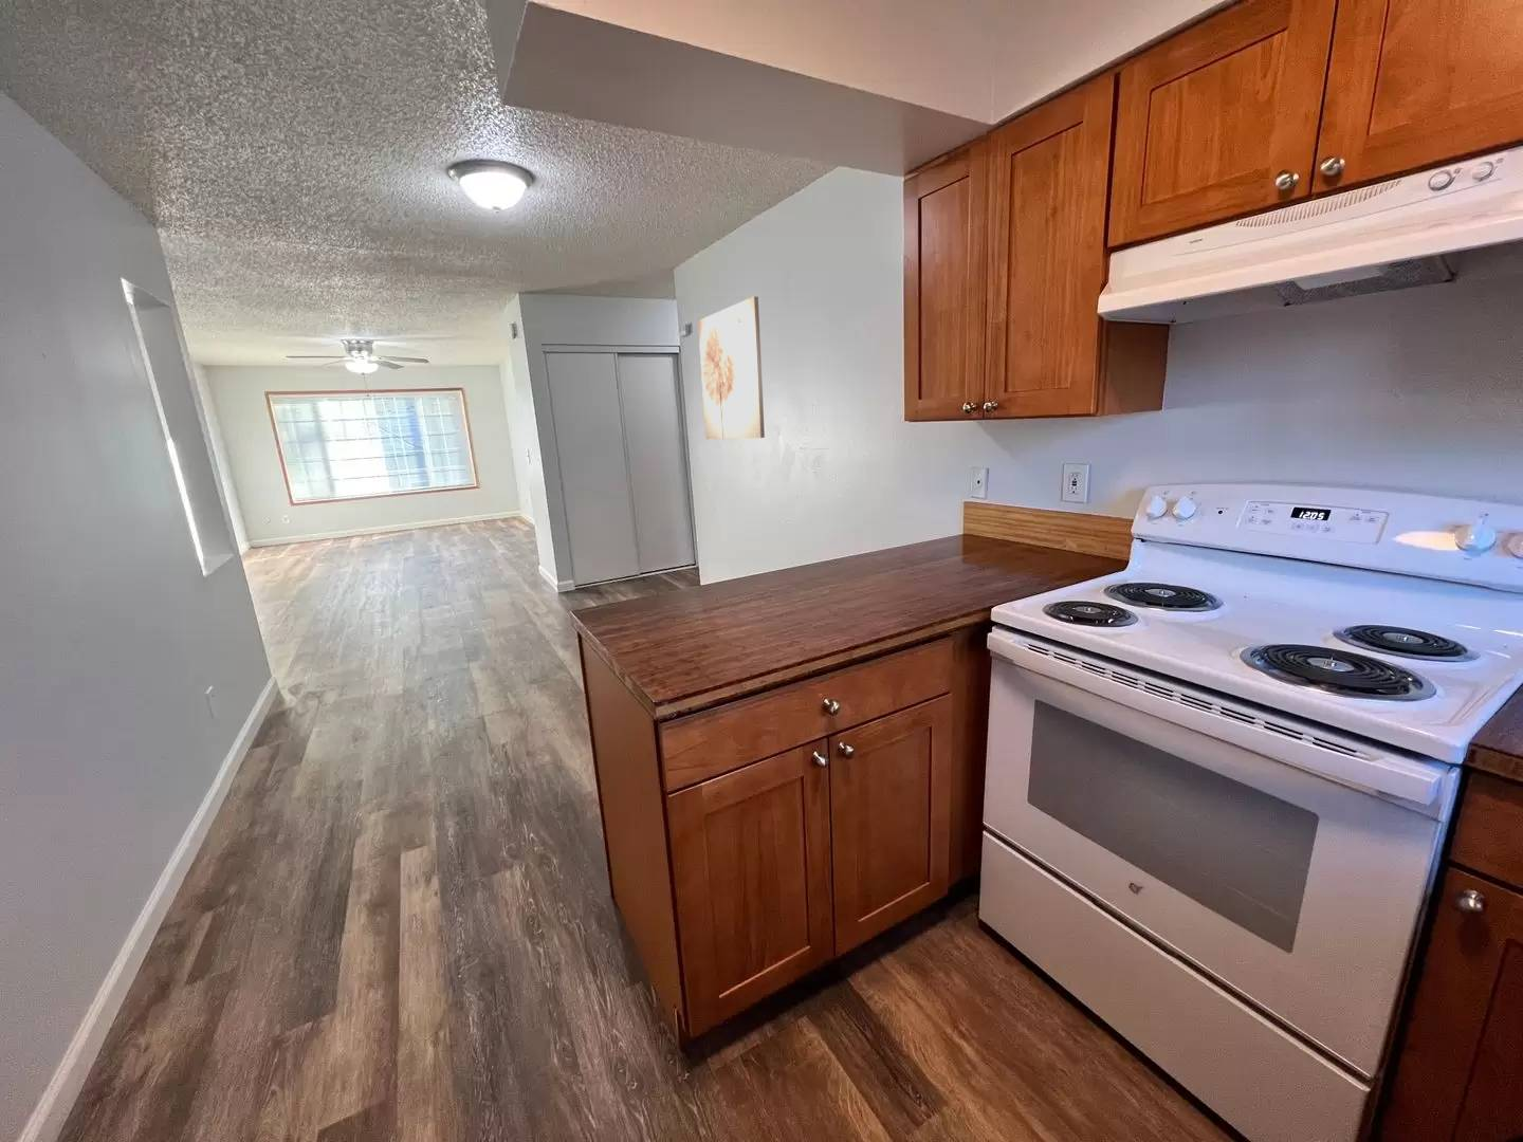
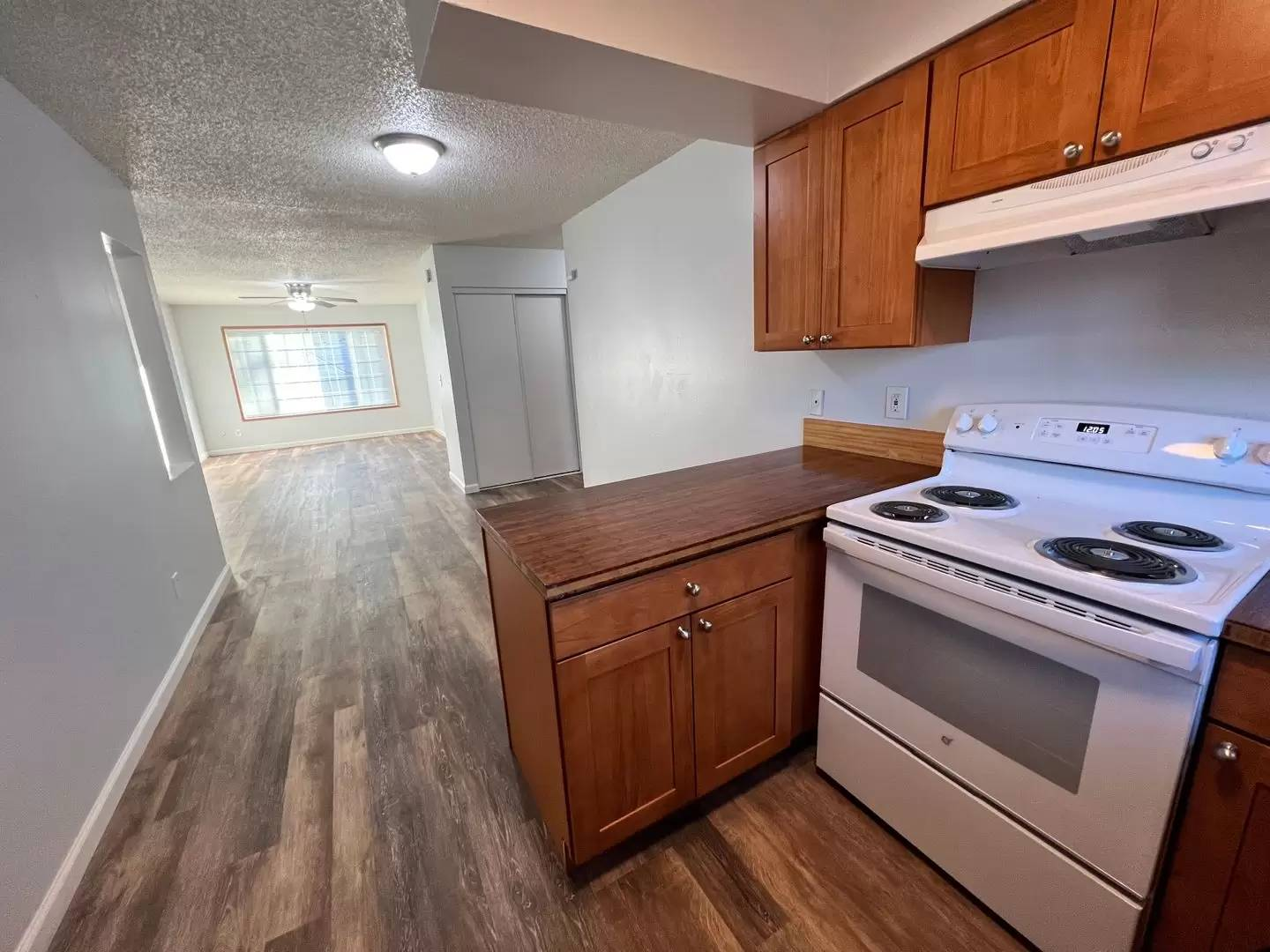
- wall art [697,295,766,440]
